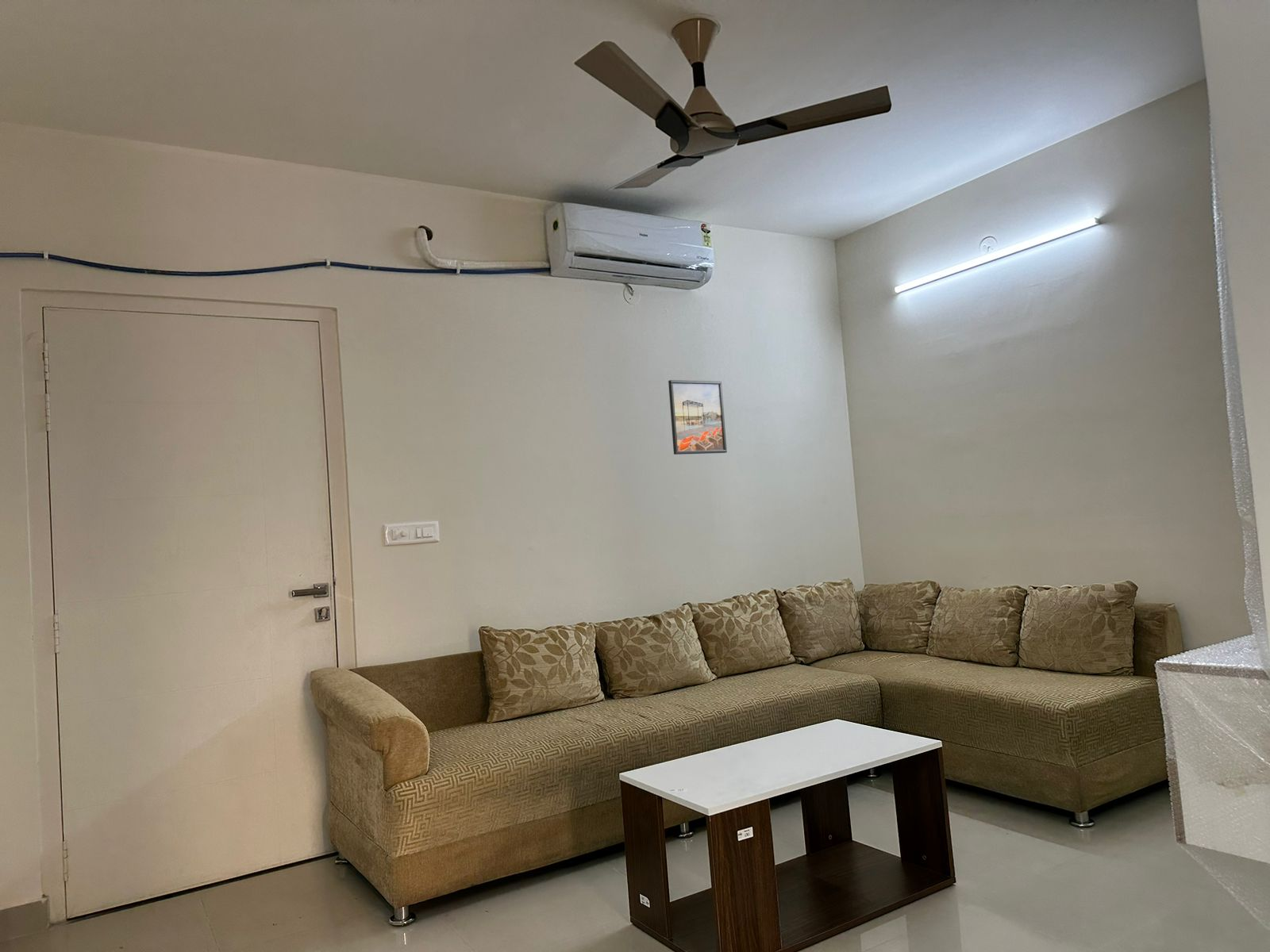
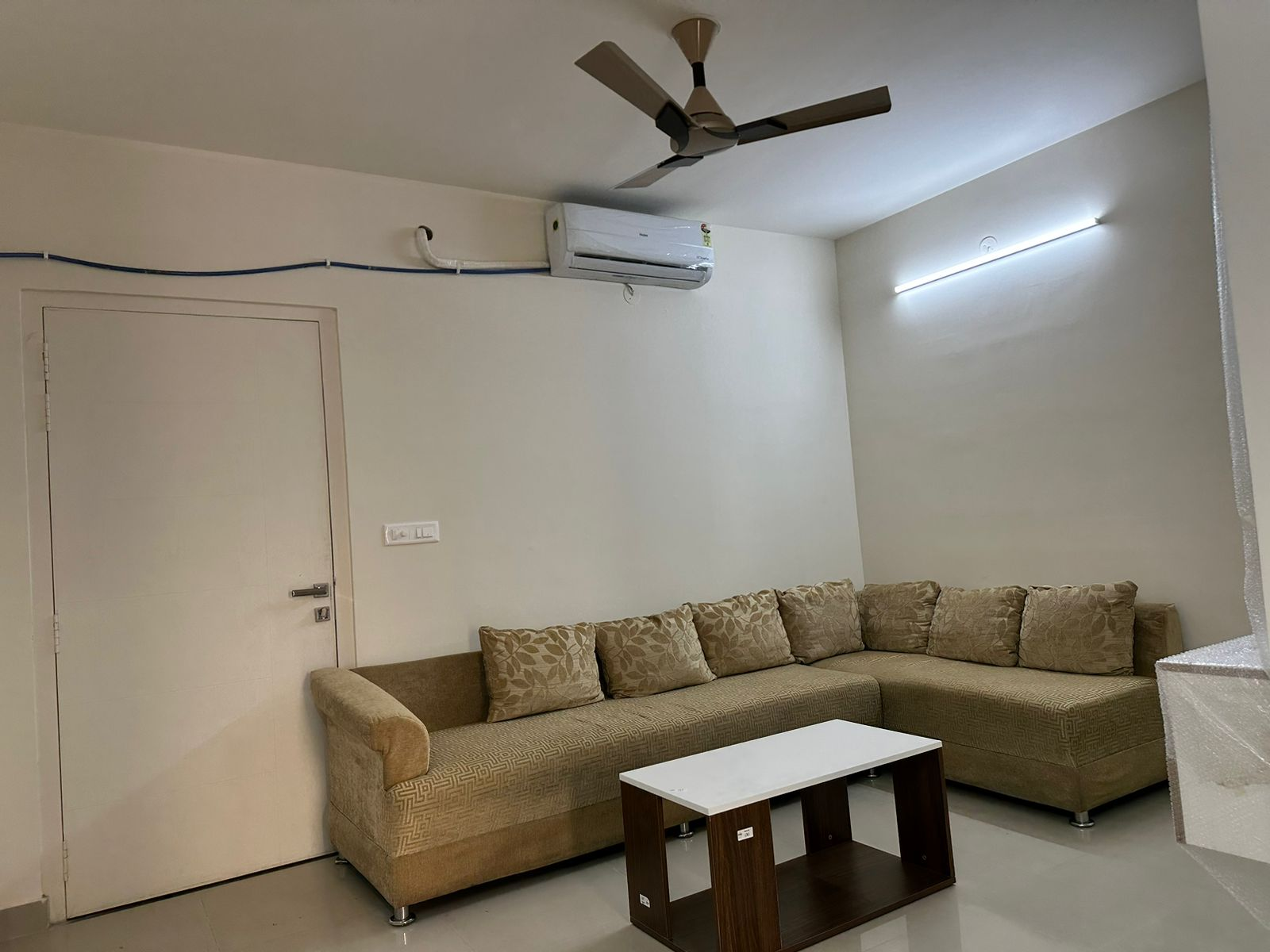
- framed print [668,379,728,455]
